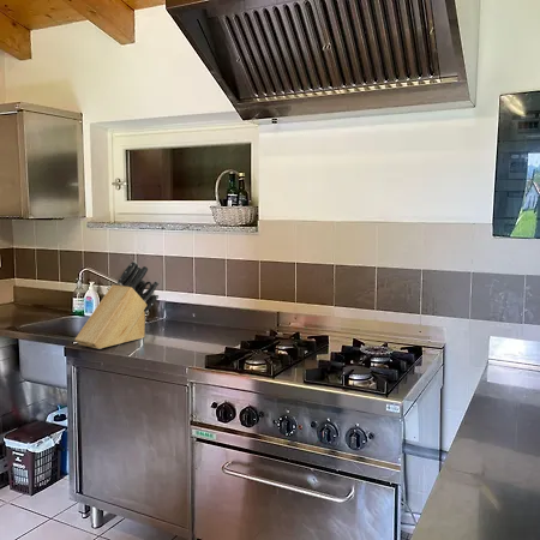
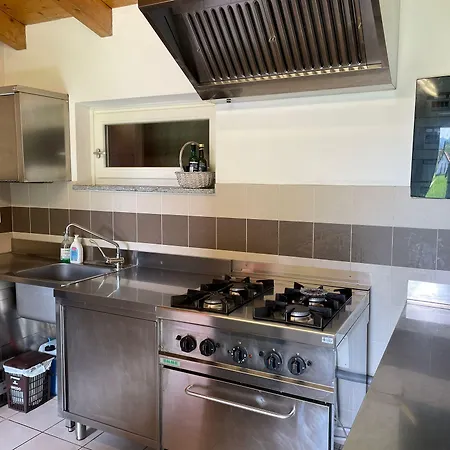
- knife block [74,260,160,350]
